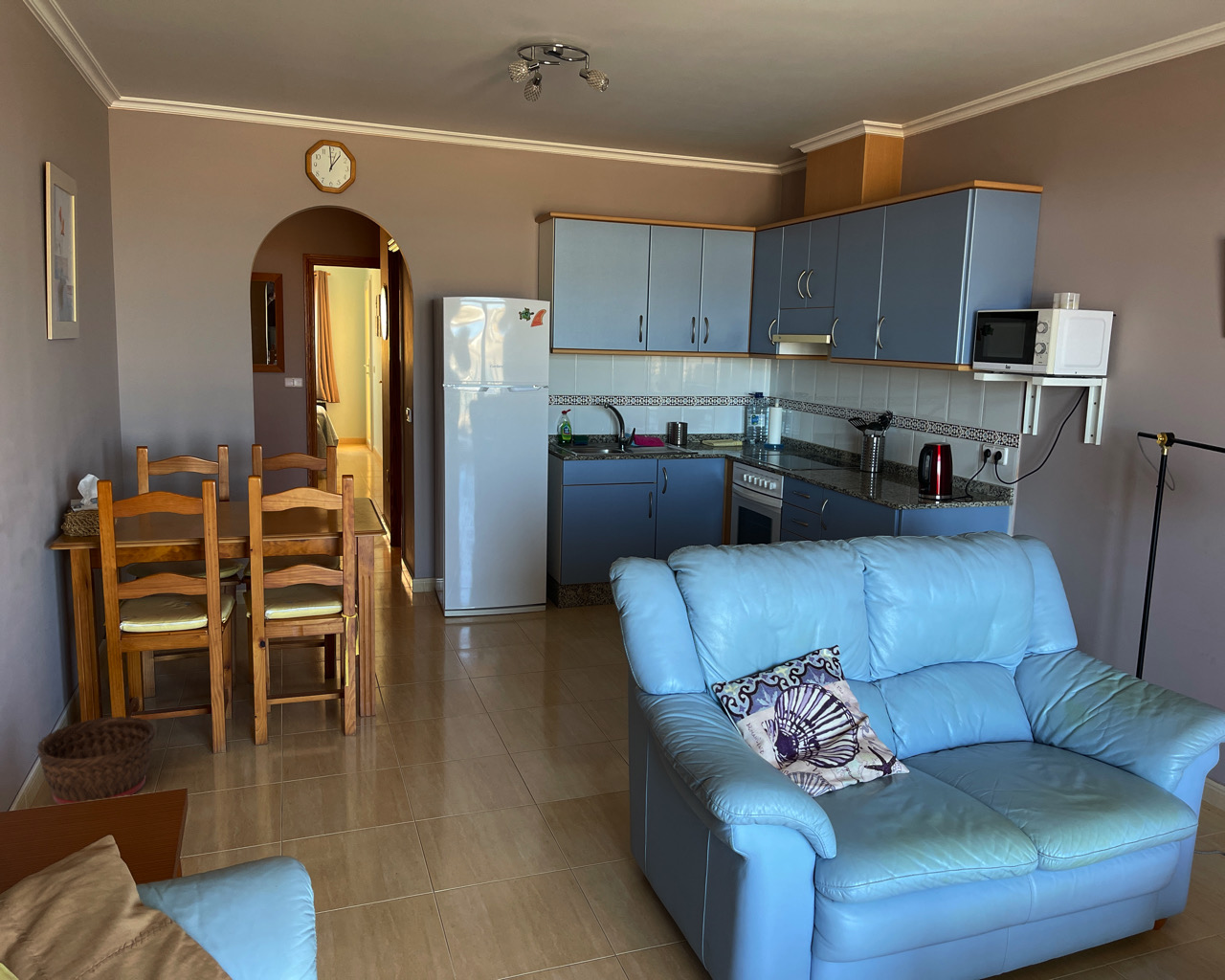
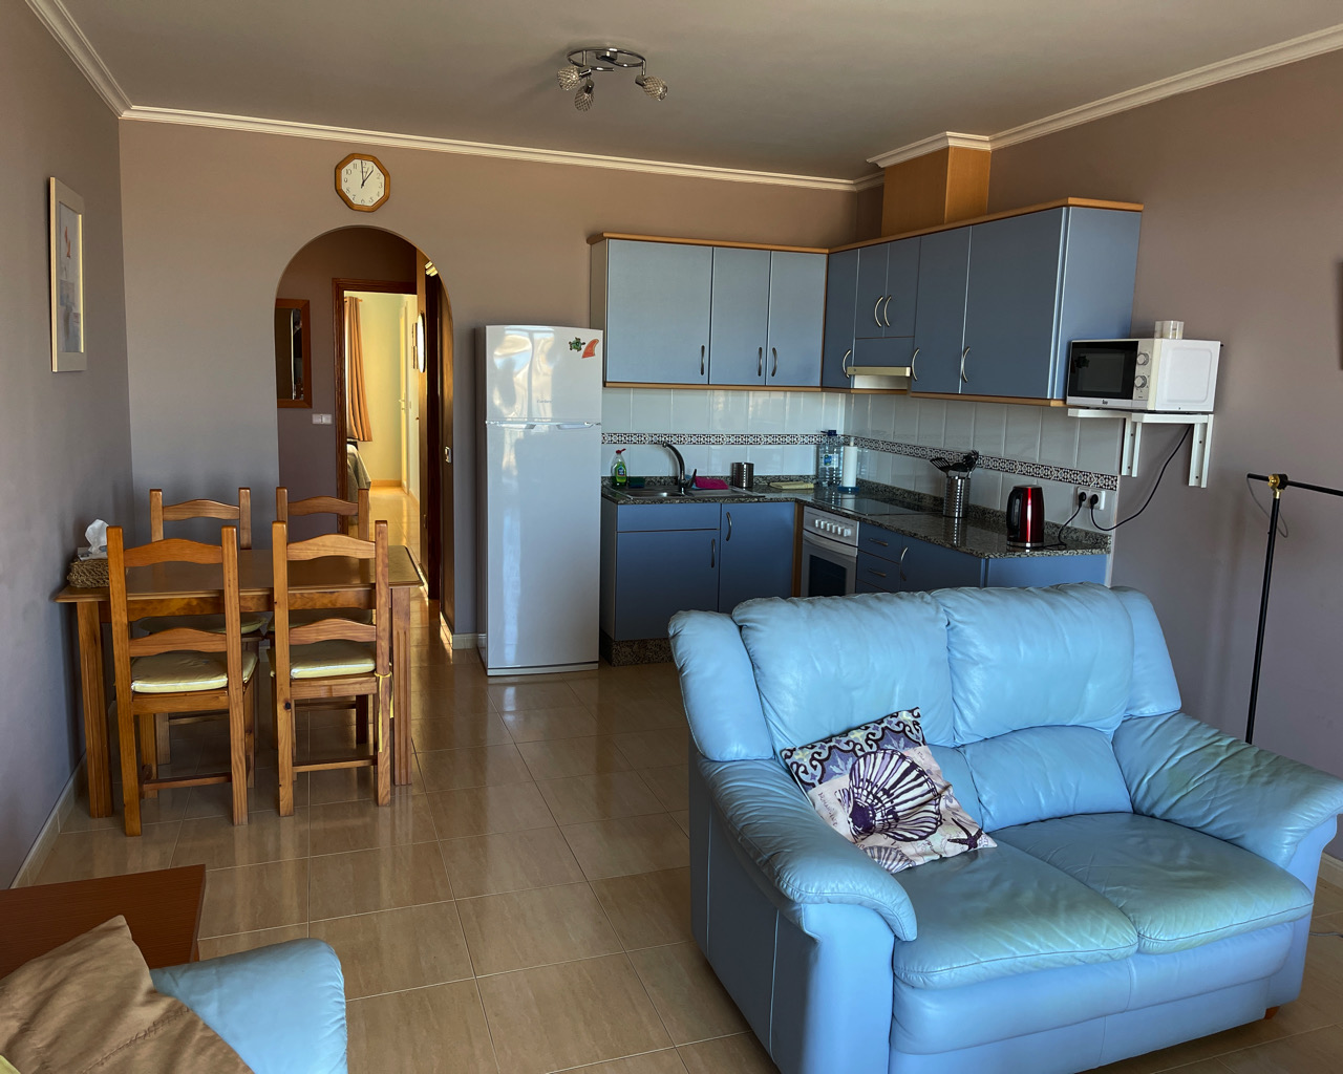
- basket [35,716,156,805]
